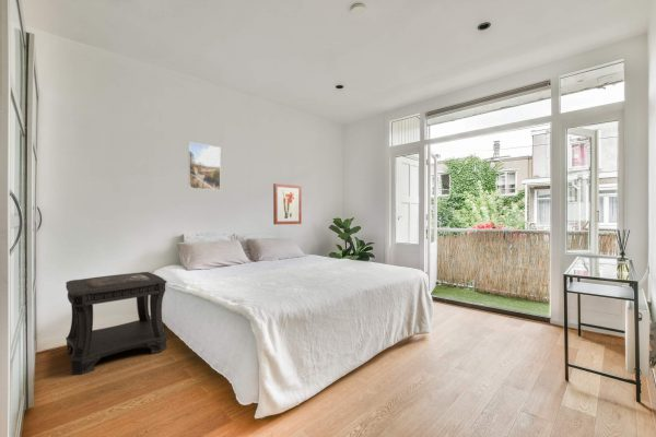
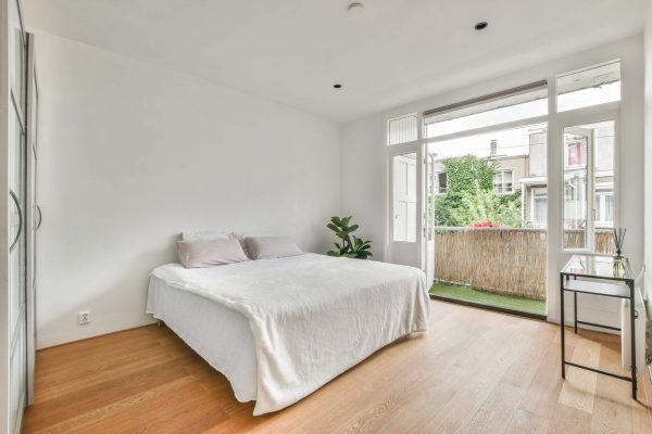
- side table [65,271,168,376]
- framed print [187,141,222,191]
- wall art [272,182,303,226]
